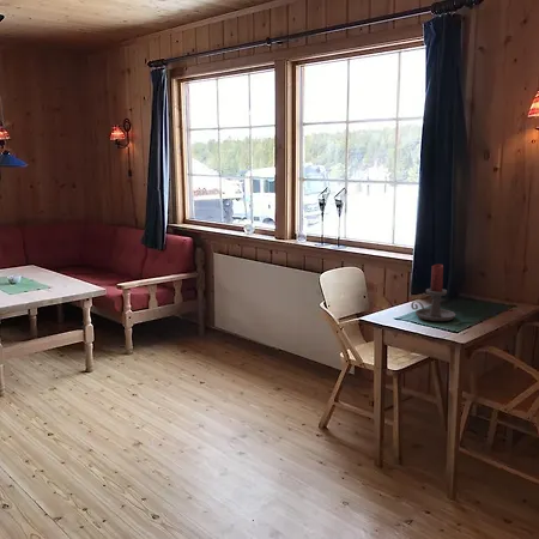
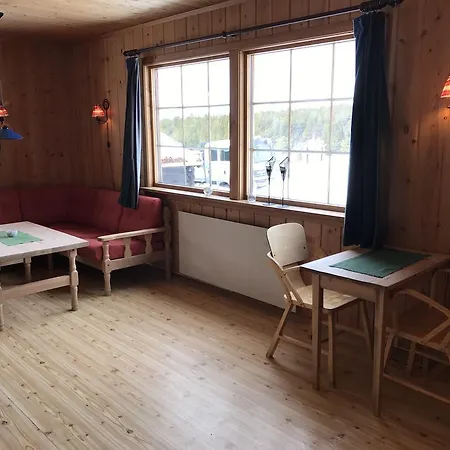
- candle holder [410,264,456,322]
